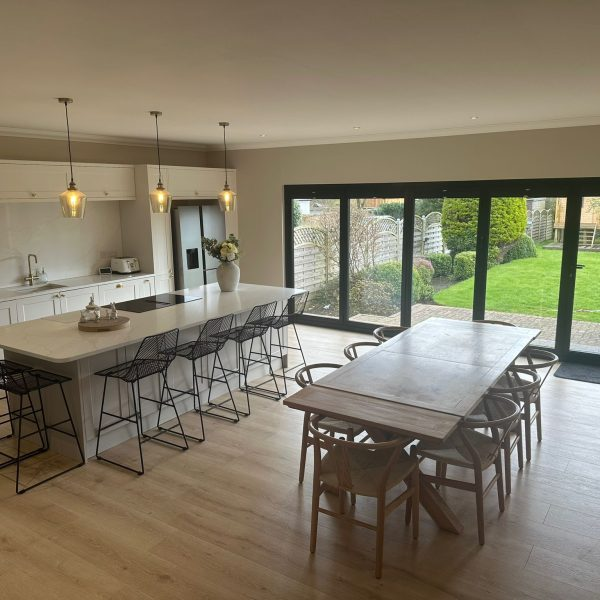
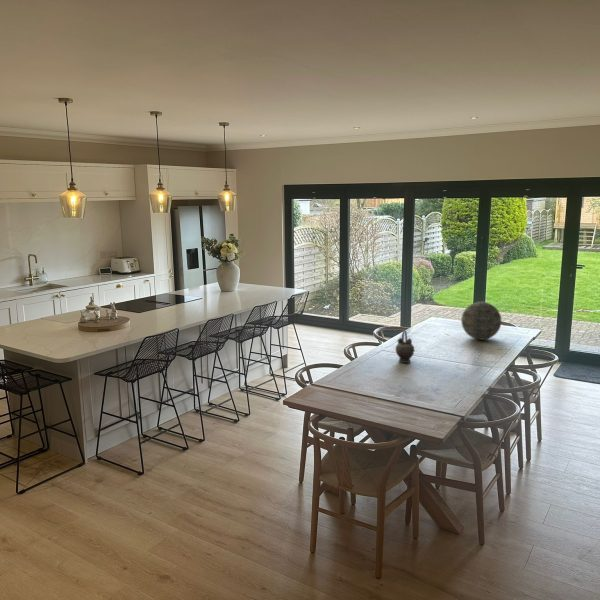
+ teapot [395,329,416,364]
+ decorative orb [460,301,502,341]
